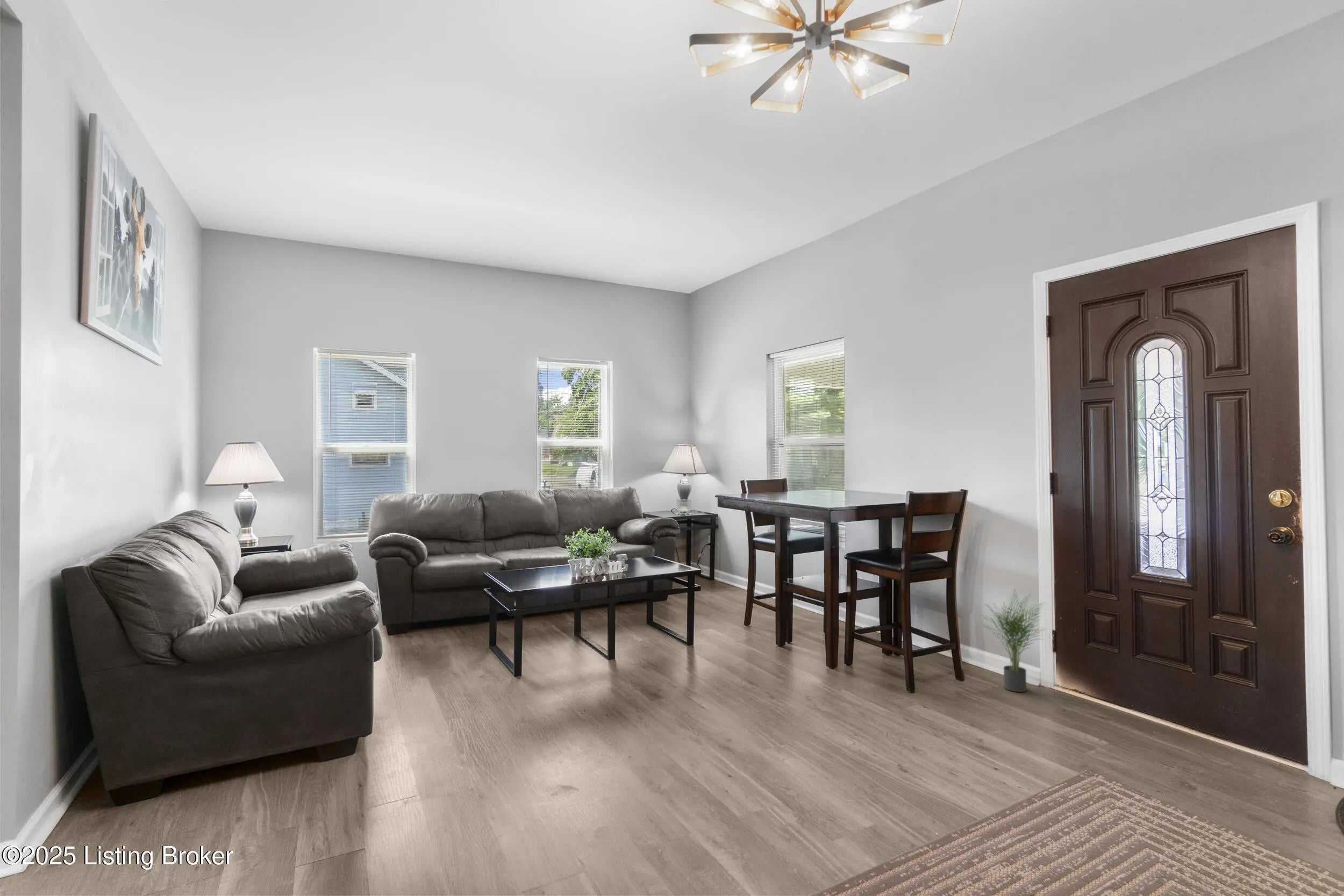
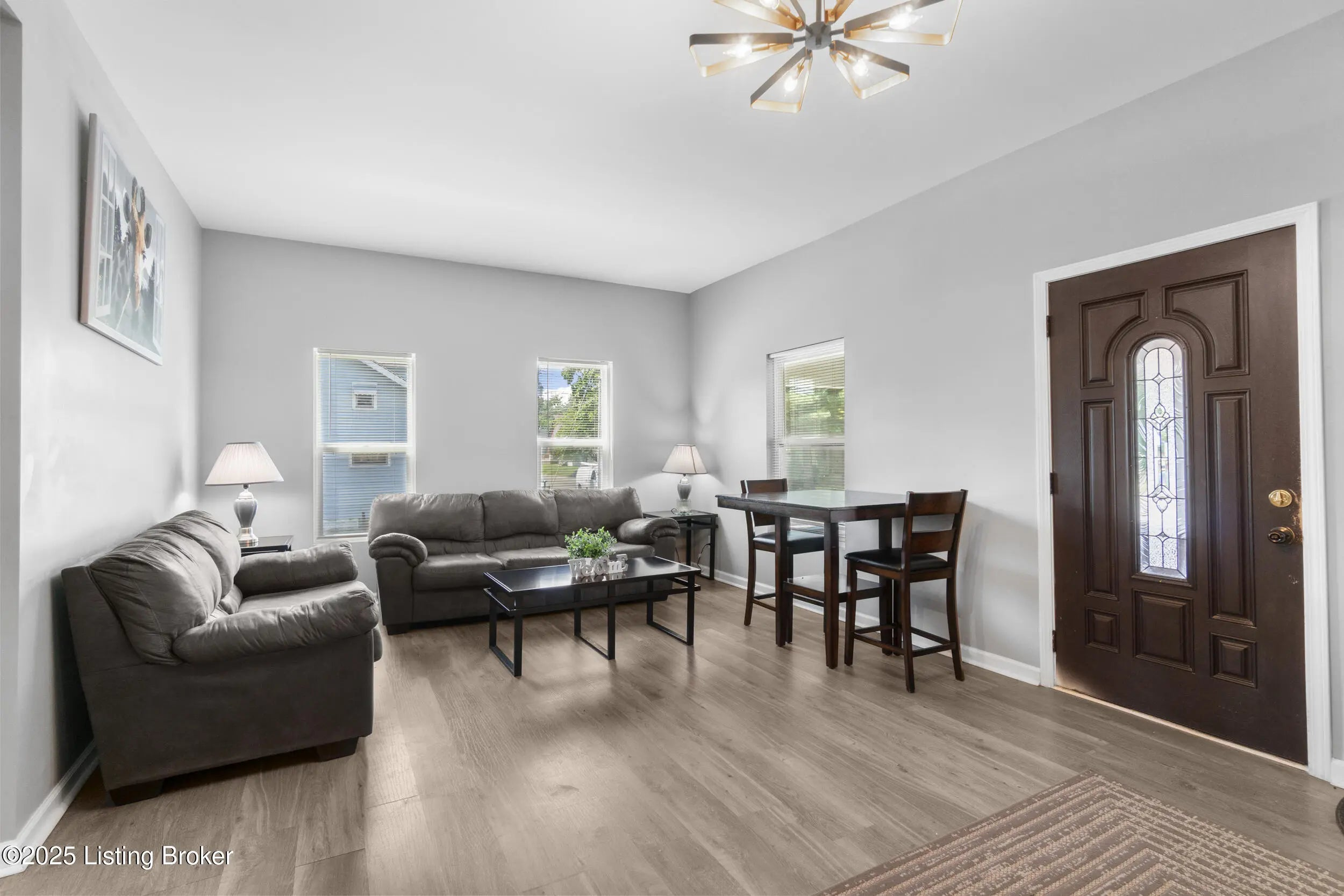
- potted plant [979,587,1048,693]
